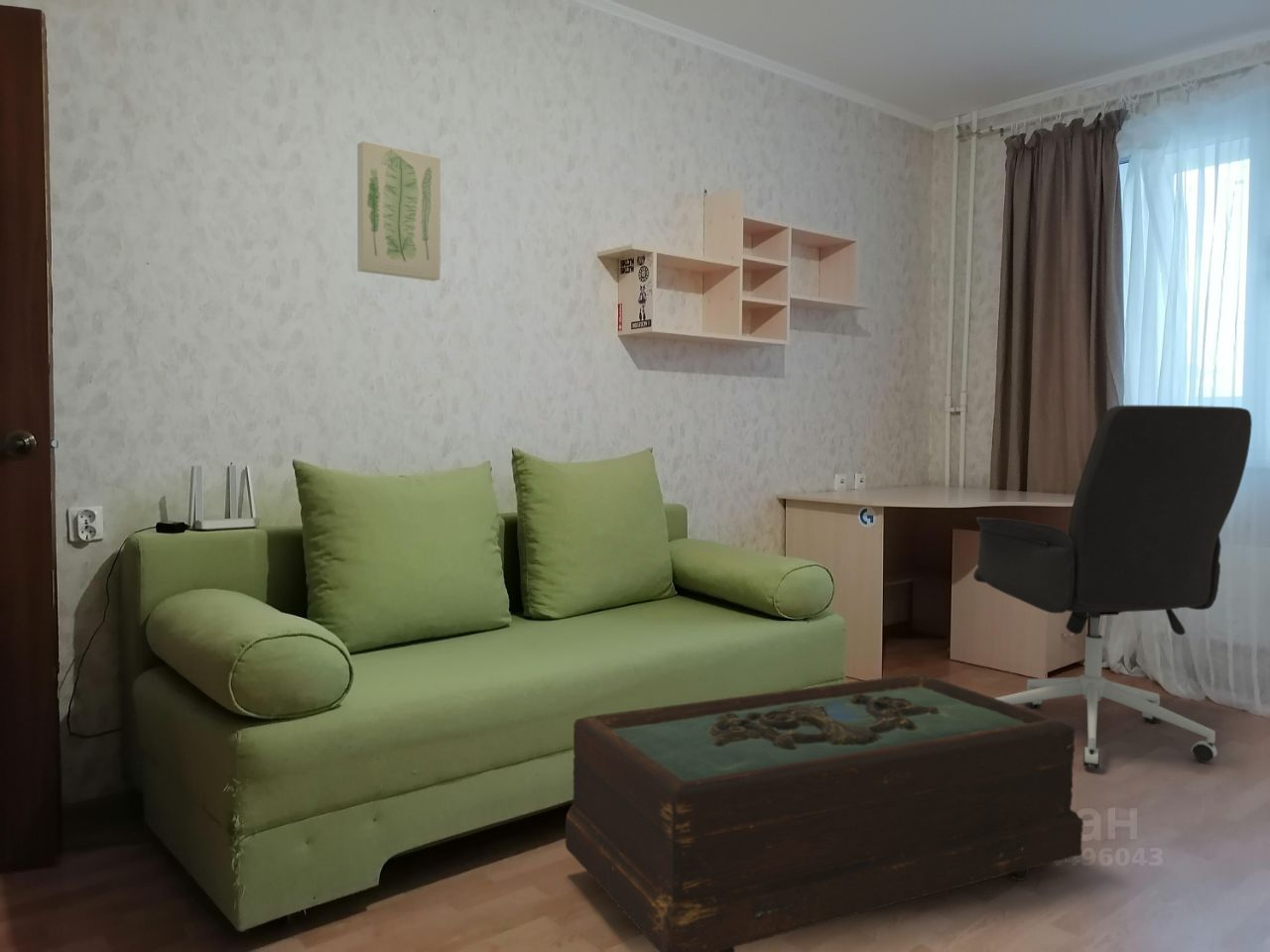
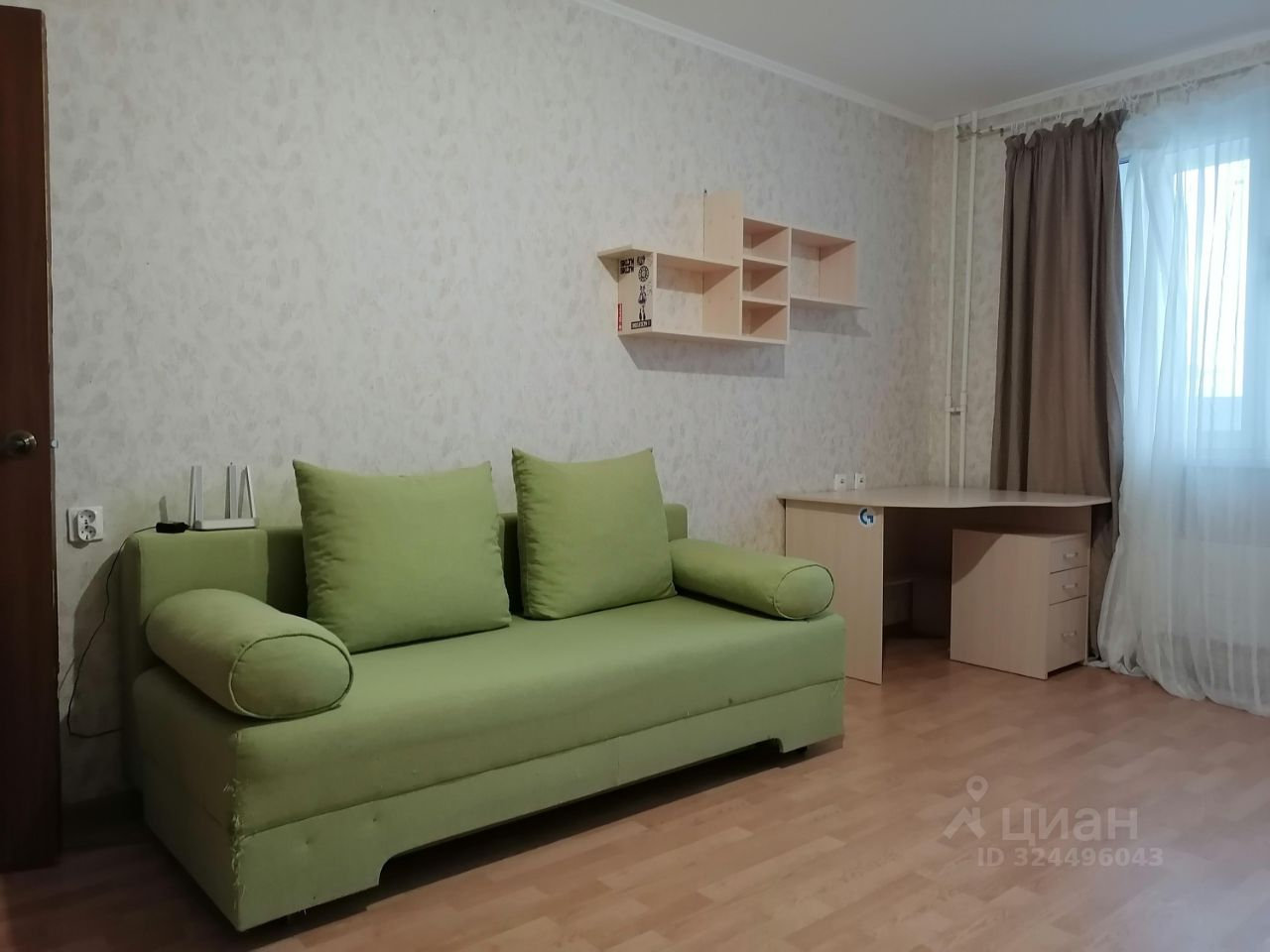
- office chair [972,405,1253,770]
- wall art [356,140,442,282]
- coffee table [565,672,1084,952]
